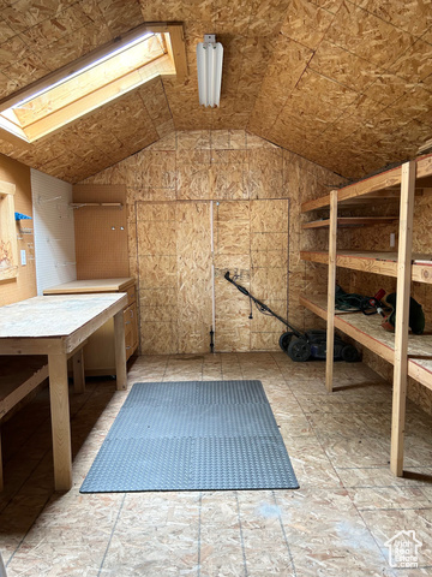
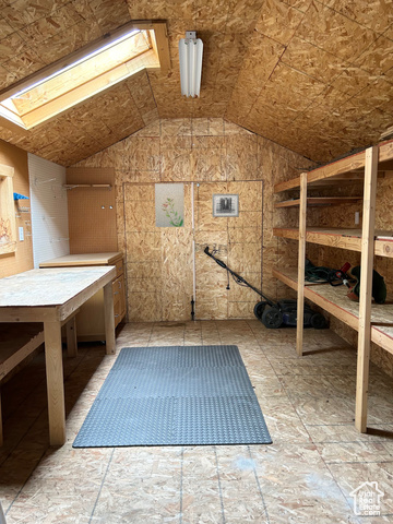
+ wall art [154,182,186,228]
+ wall art [212,193,240,218]
